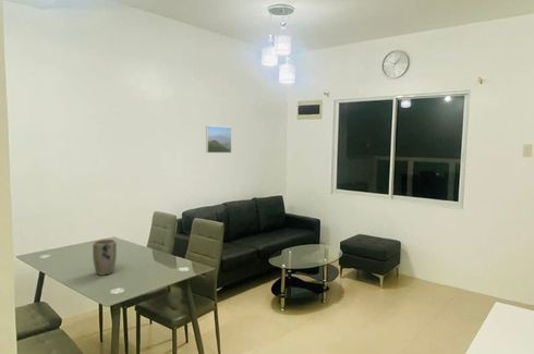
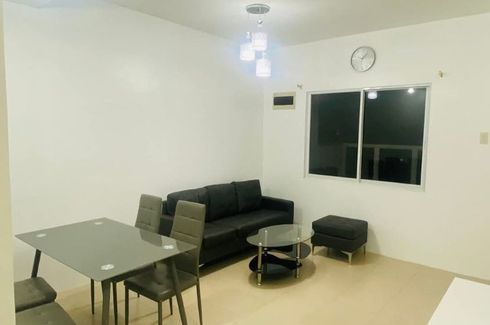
- plant pot [92,239,118,277]
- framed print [205,124,232,154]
